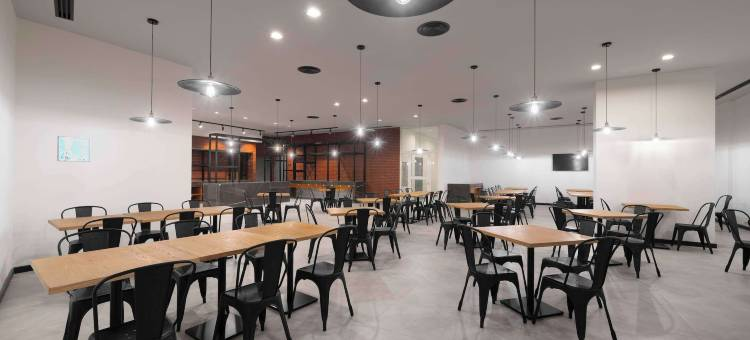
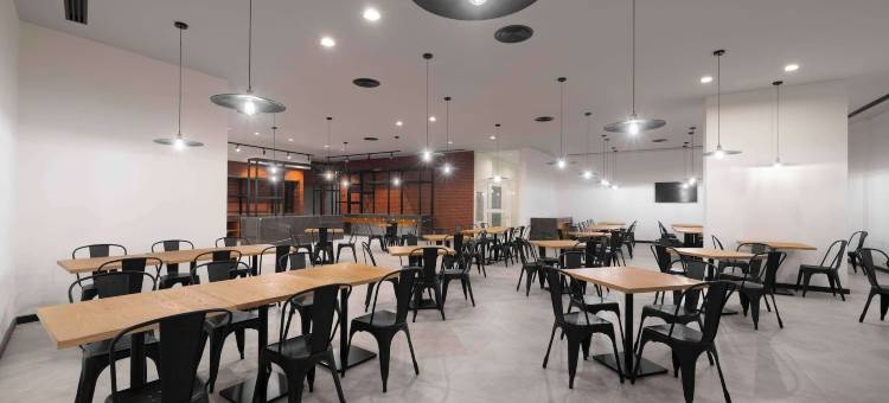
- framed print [56,135,91,163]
